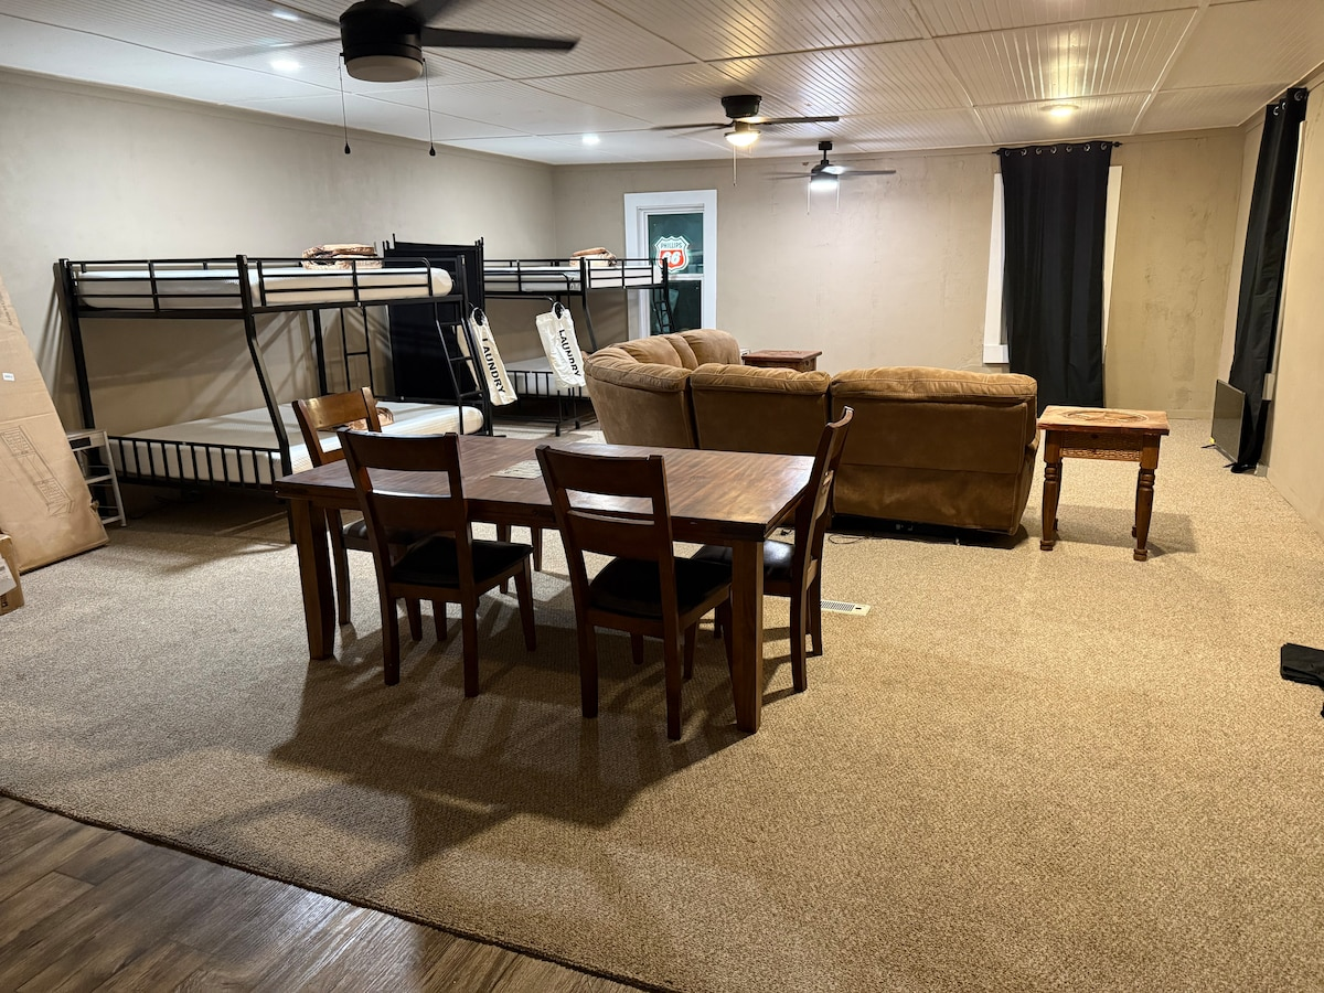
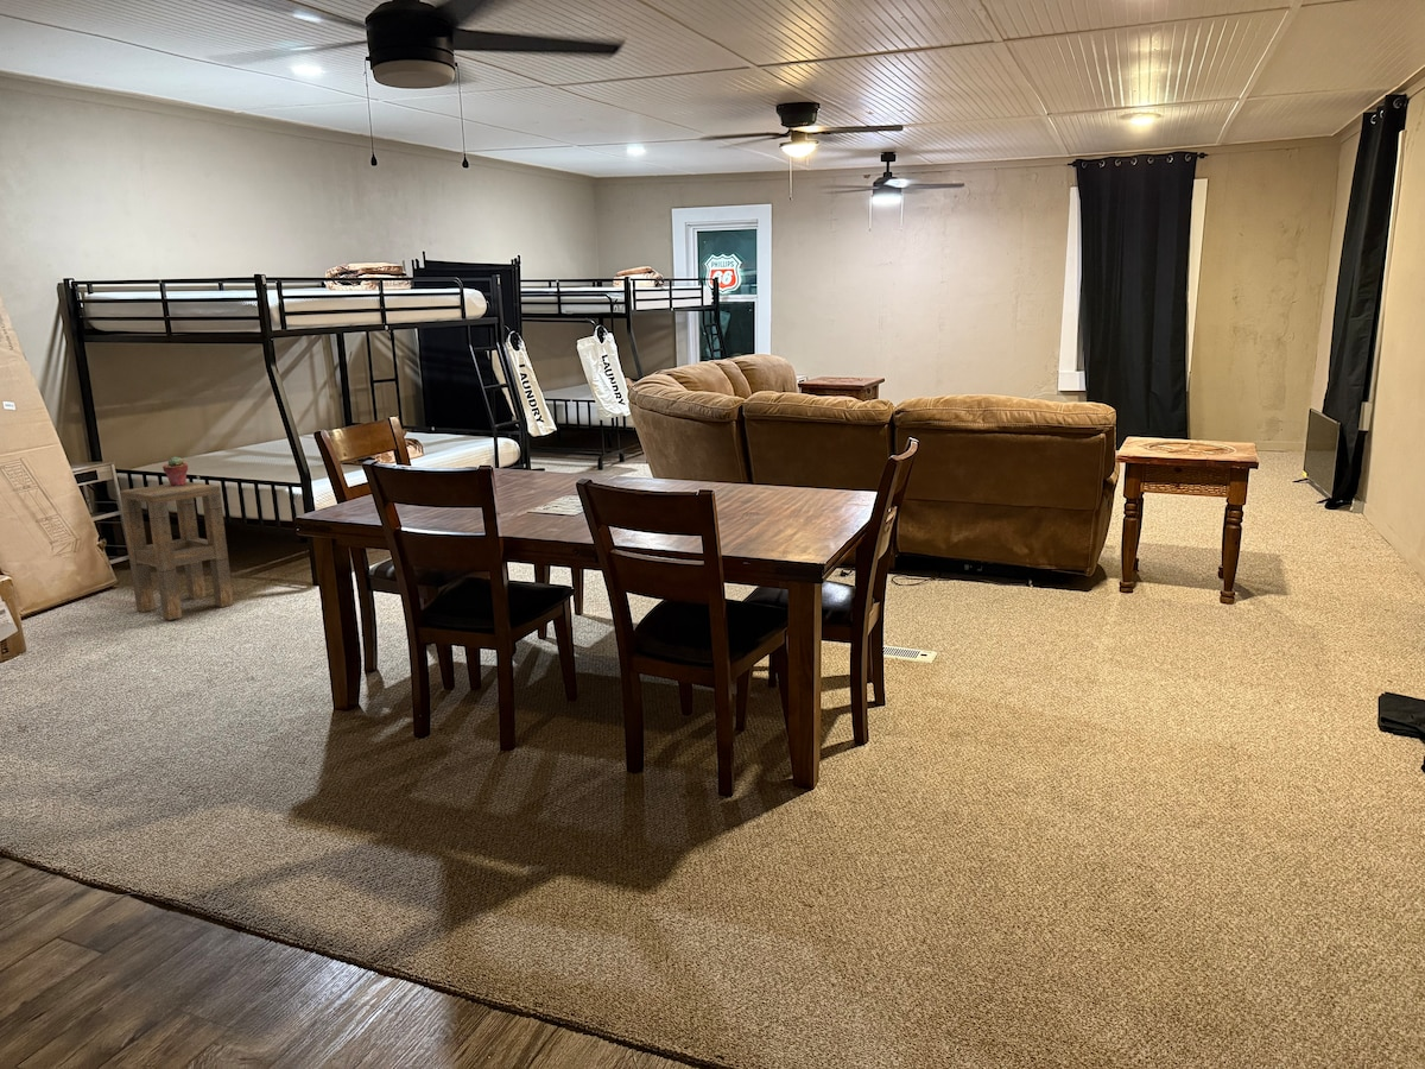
+ side table [119,481,235,621]
+ potted succulent [162,456,189,486]
